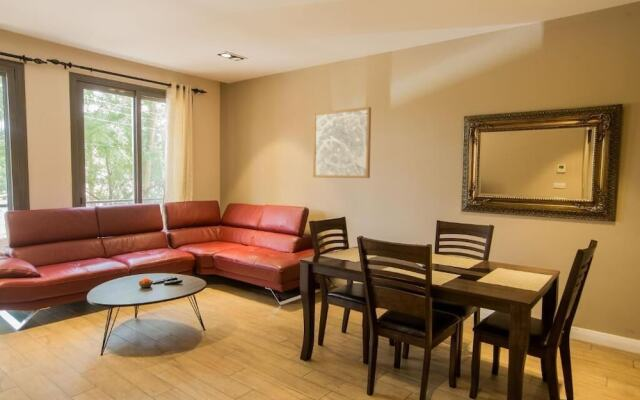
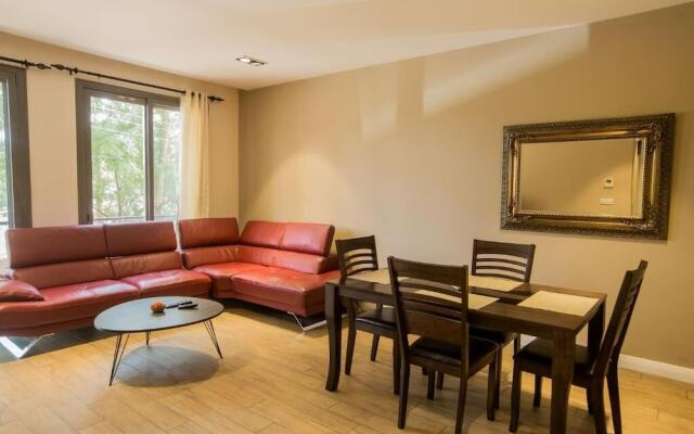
- wall art [312,106,372,179]
